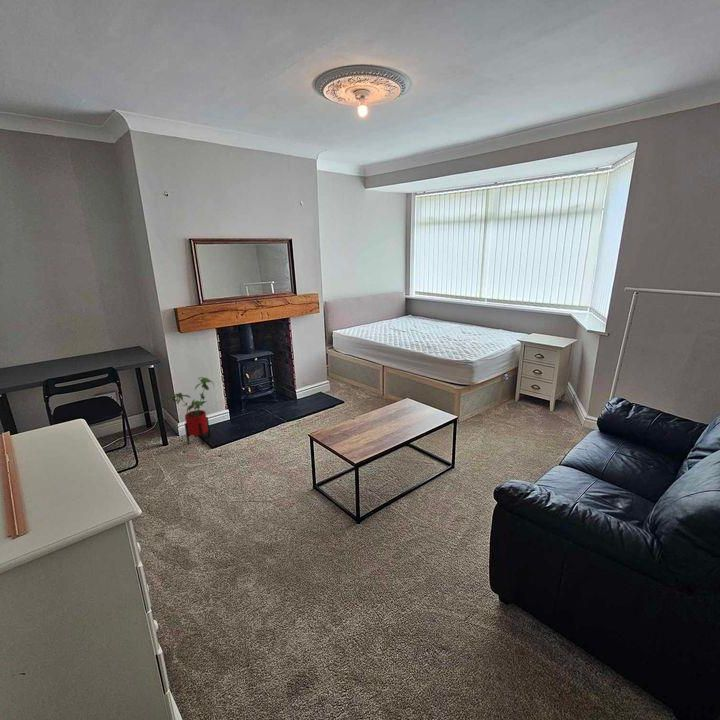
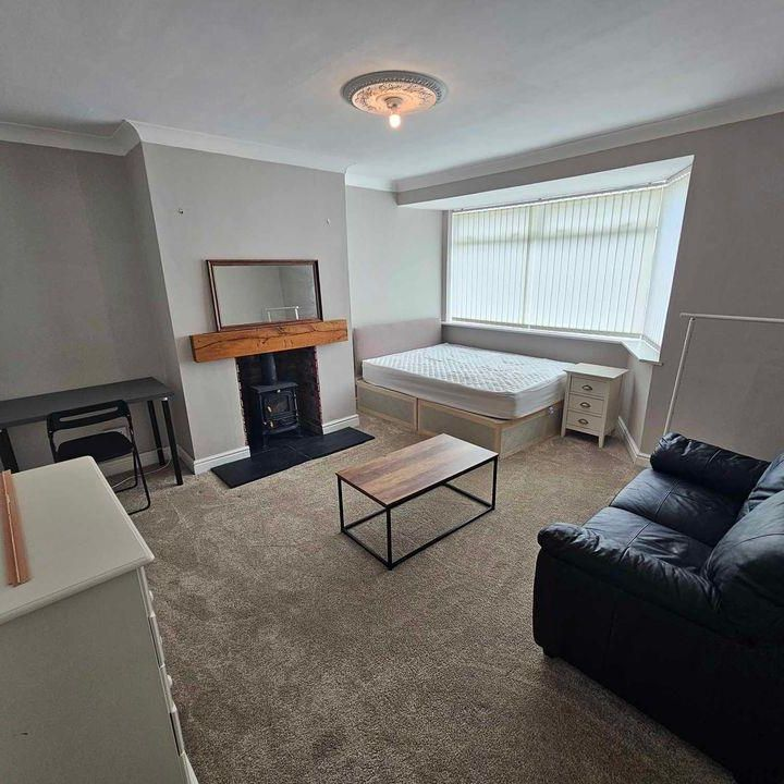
- house plant [170,376,216,445]
